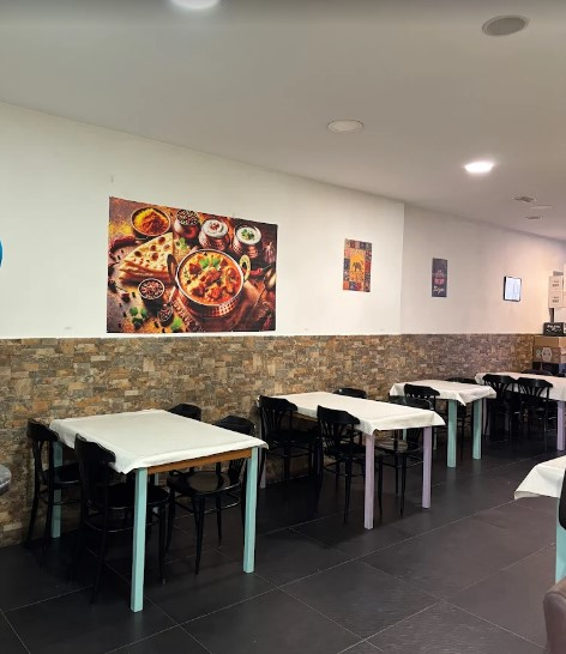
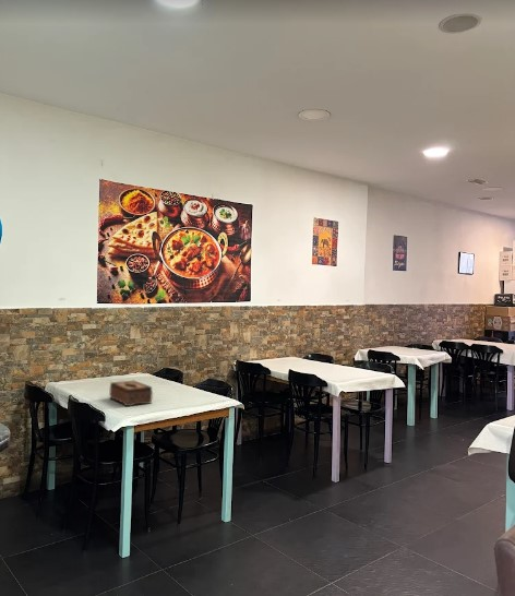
+ tissue box [108,380,154,407]
